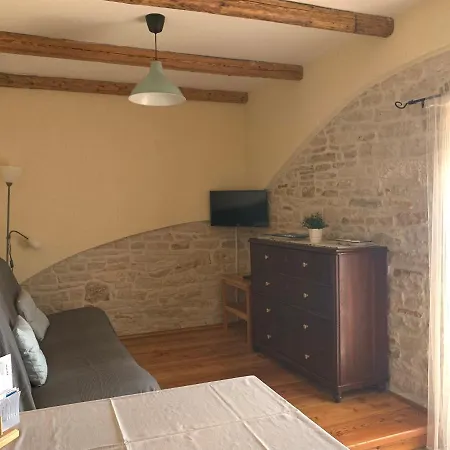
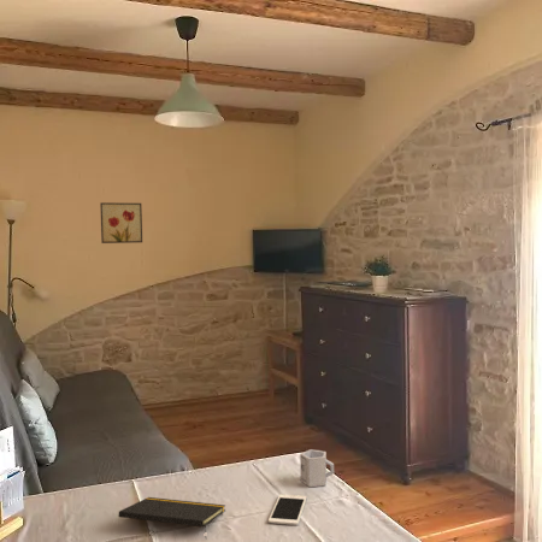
+ cell phone [267,494,308,526]
+ notepad [118,496,226,541]
+ cup [299,448,335,488]
+ wall art [99,201,143,245]
